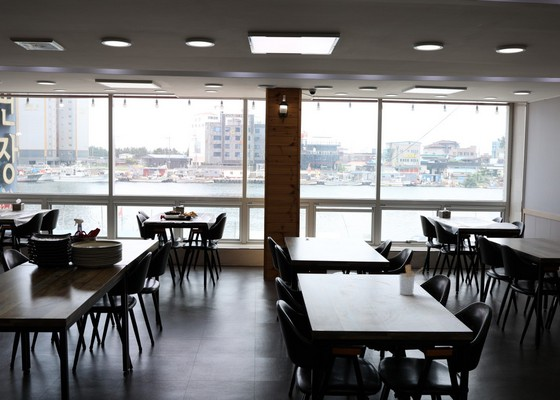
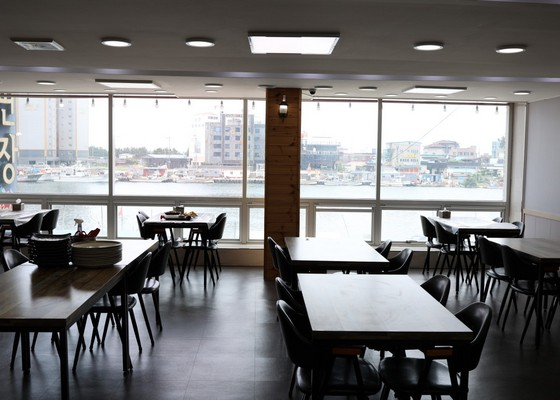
- utensil holder [398,264,424,296]
